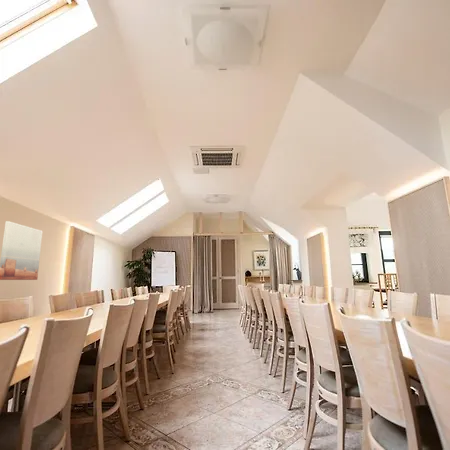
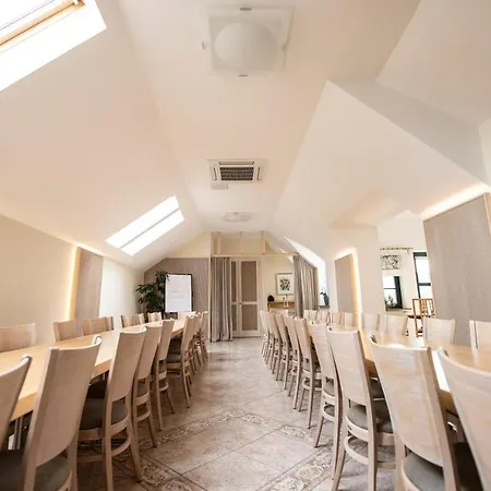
- wall art [0,220,43,281]
